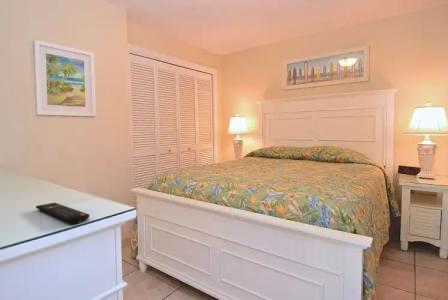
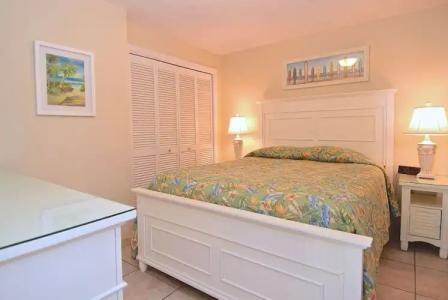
- remote control [35,202,90,224]
